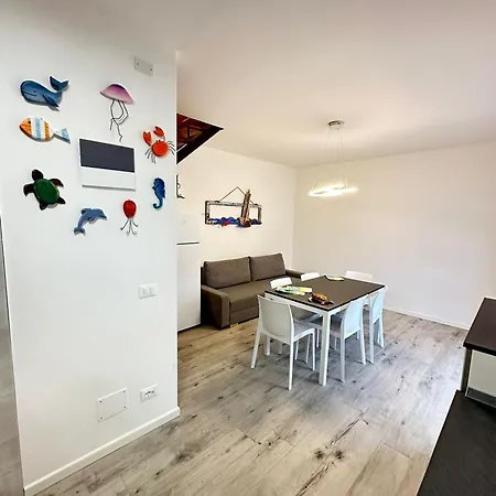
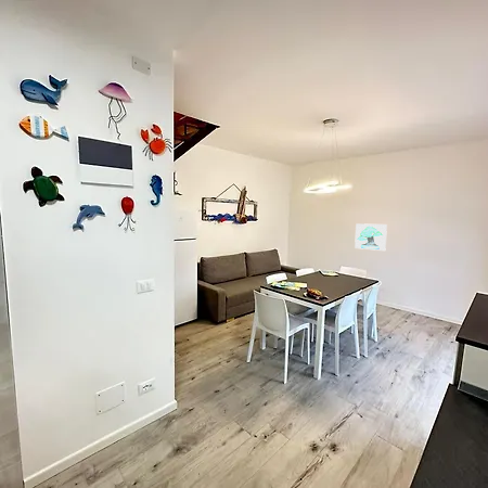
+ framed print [354,222,388,252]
